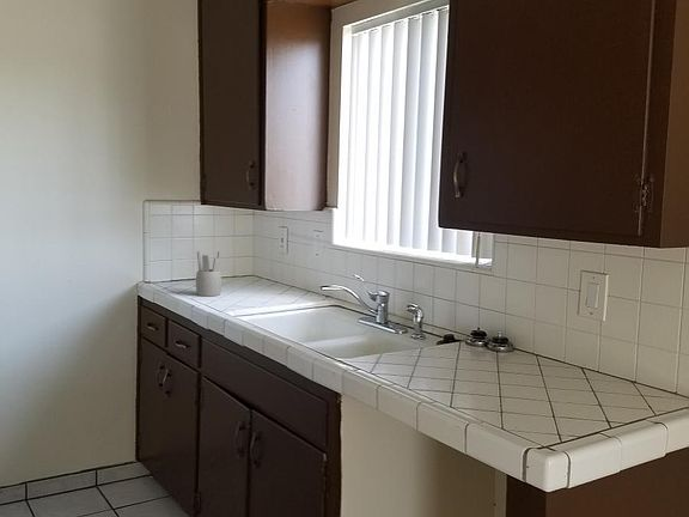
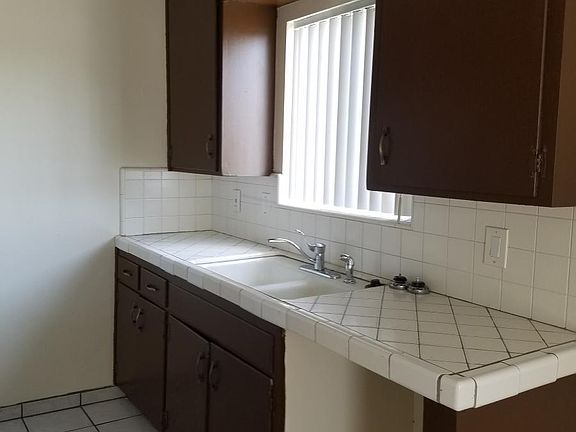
- utensil holder [195,250,222,297]
